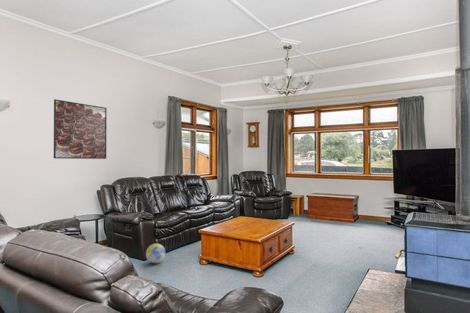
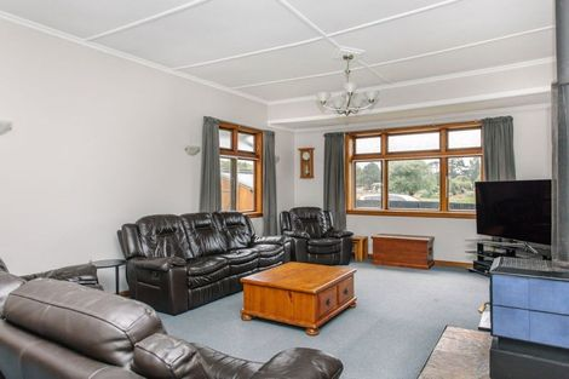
- ball [145,243,167,264]
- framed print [53,98,108,160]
